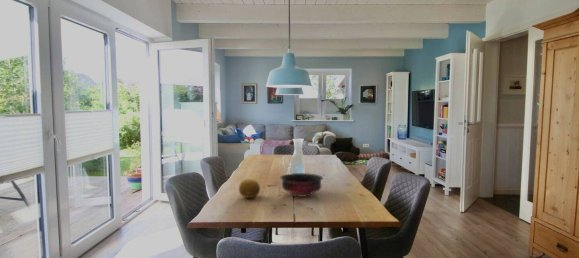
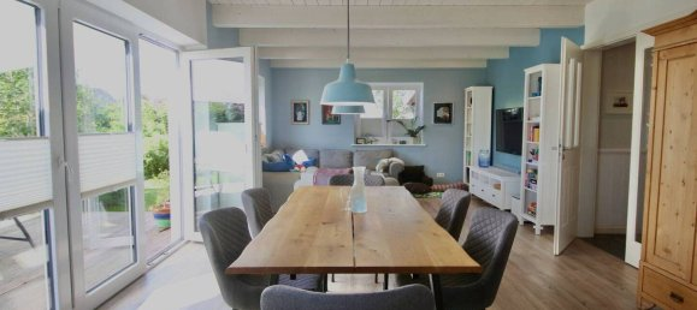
- fruit [238,178,261,199]
- bowl [279,172,324,198]
